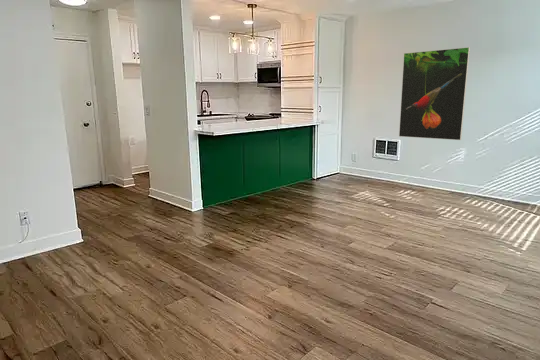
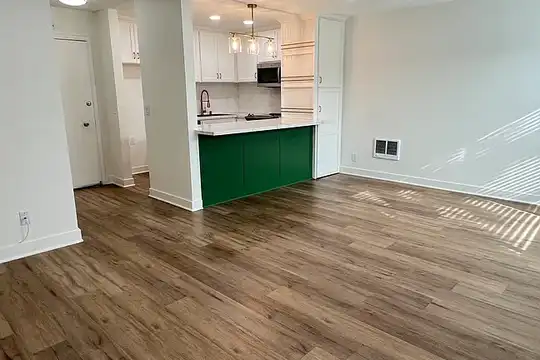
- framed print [398,46,471,141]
